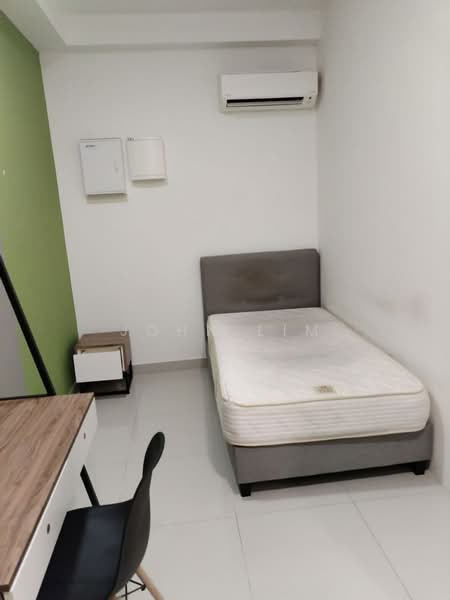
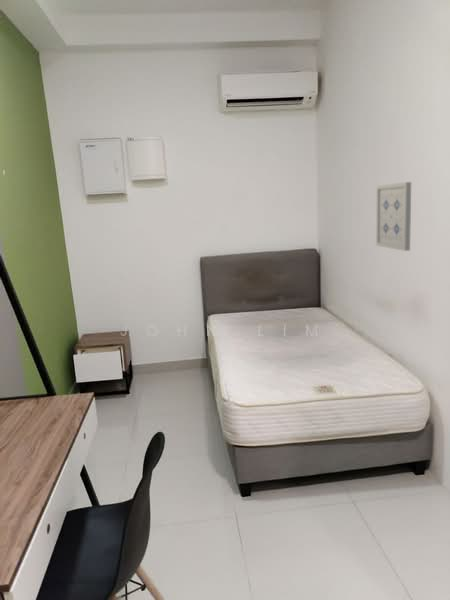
+ wall art [375,181,412,252]
